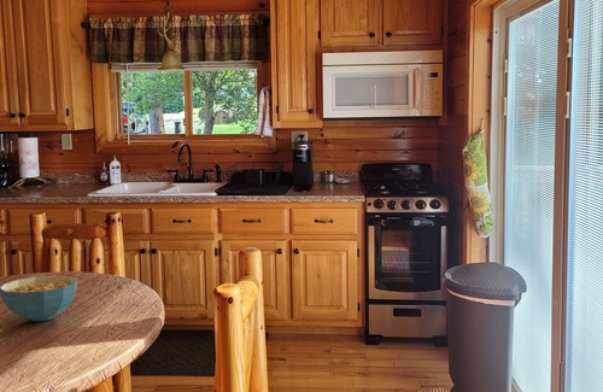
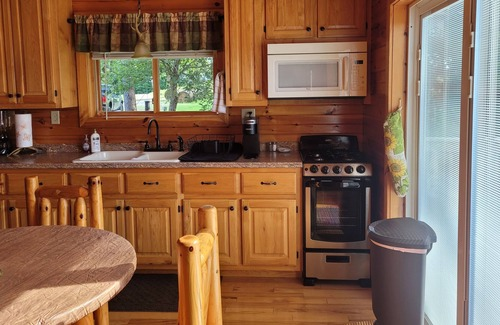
- cereal bowl [0,275,78,322]
